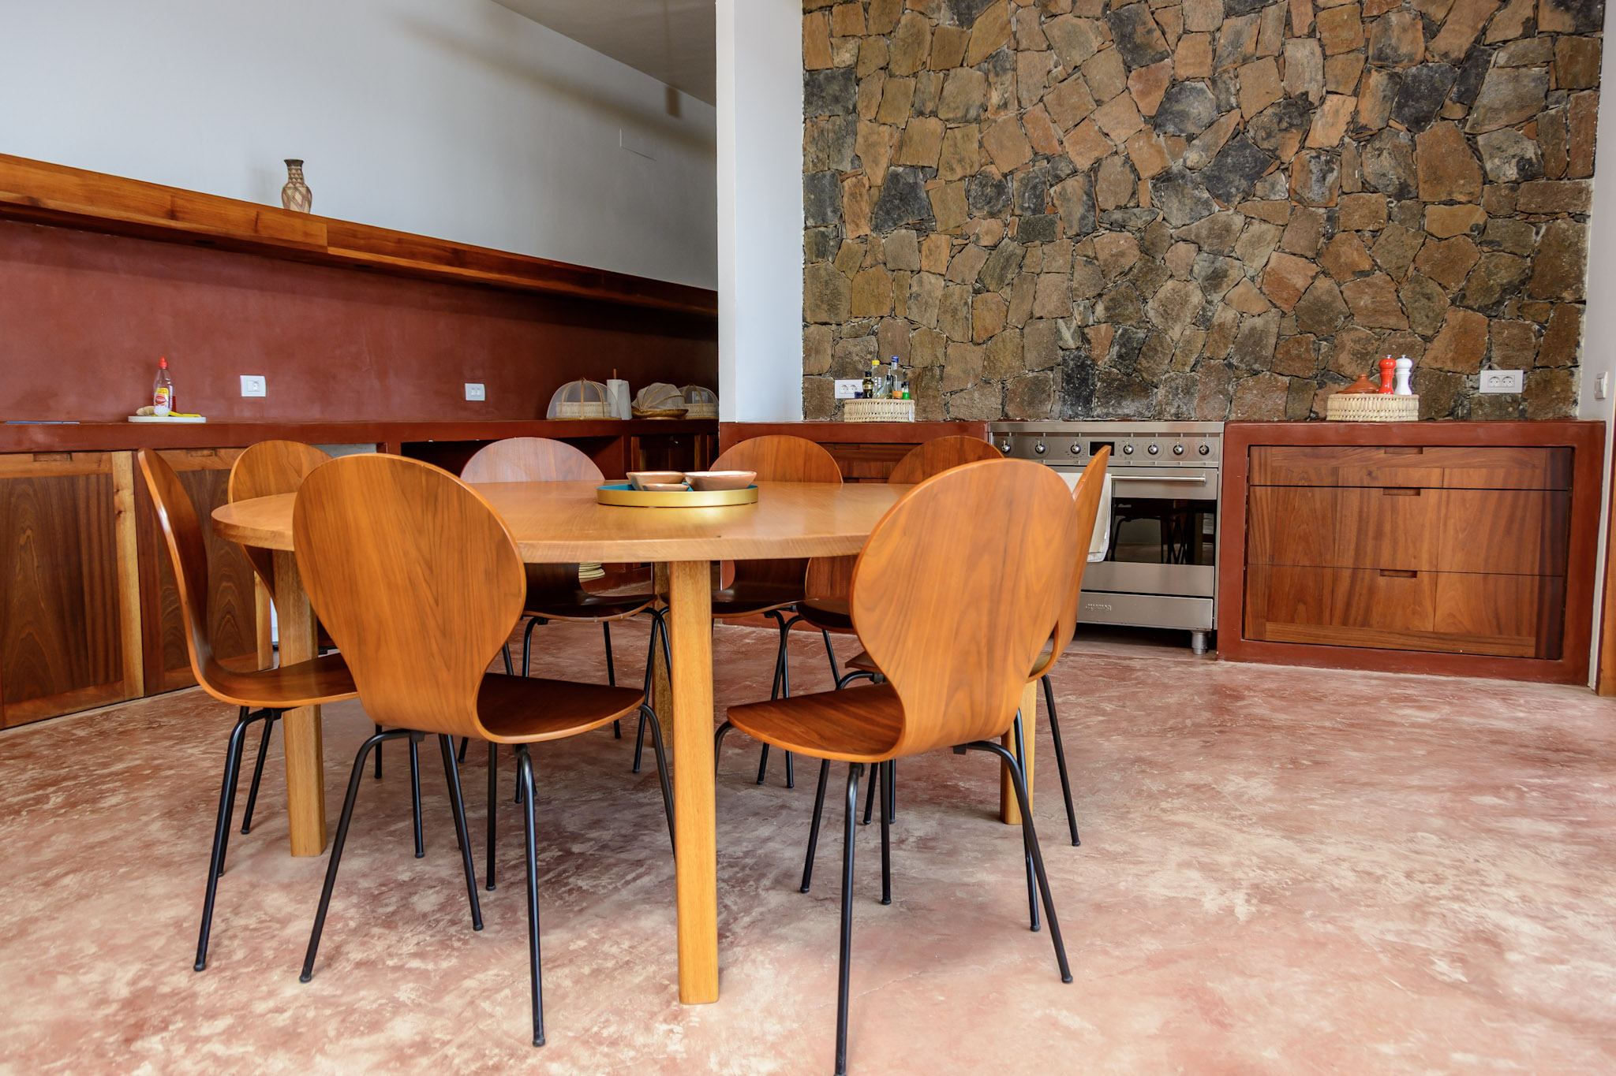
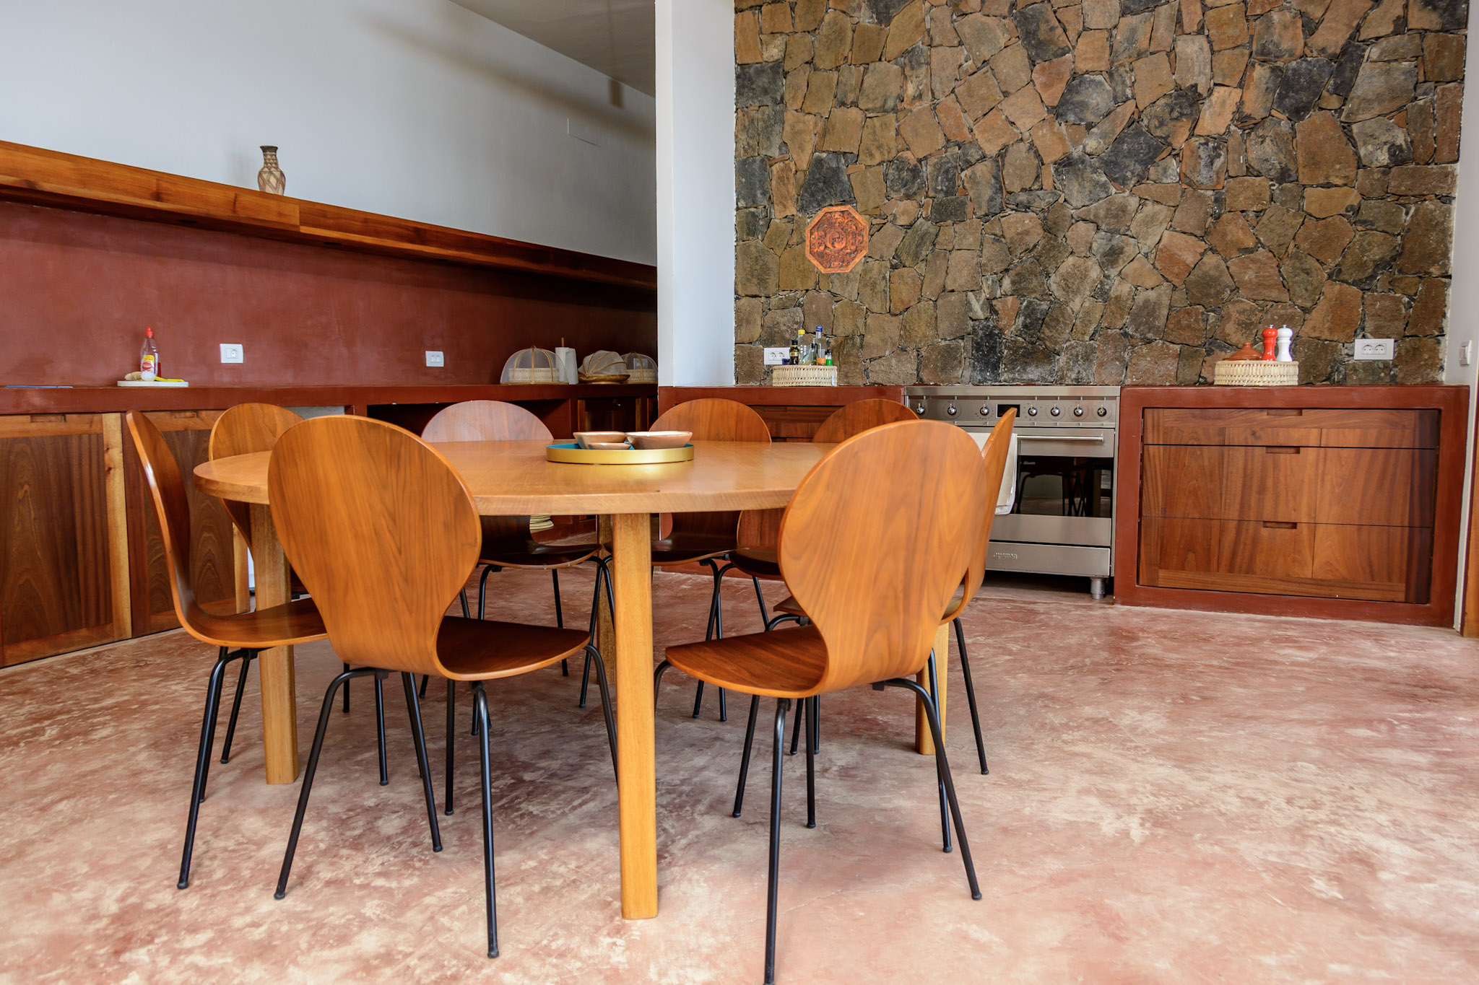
+ decorative platter [805,204,870,274]
